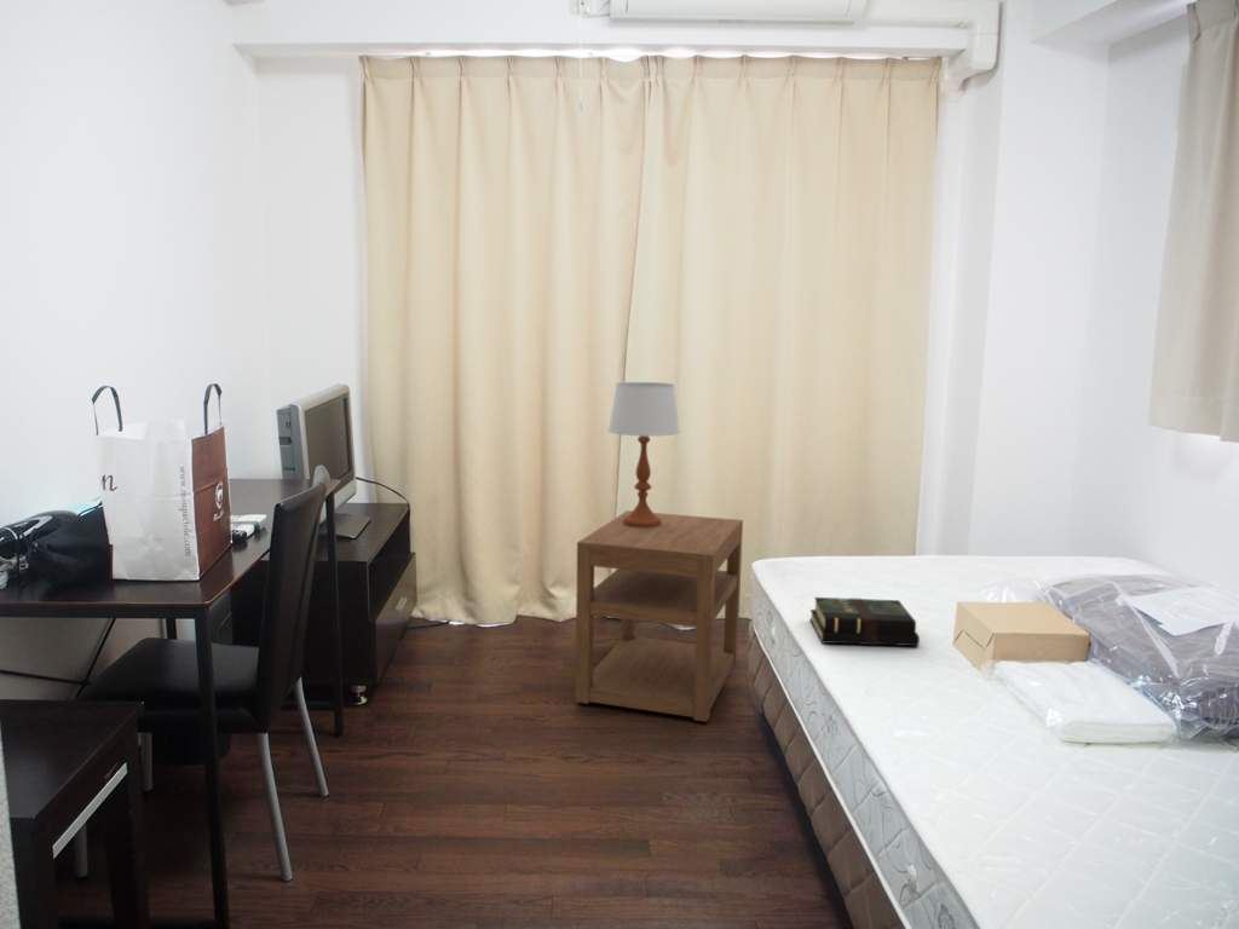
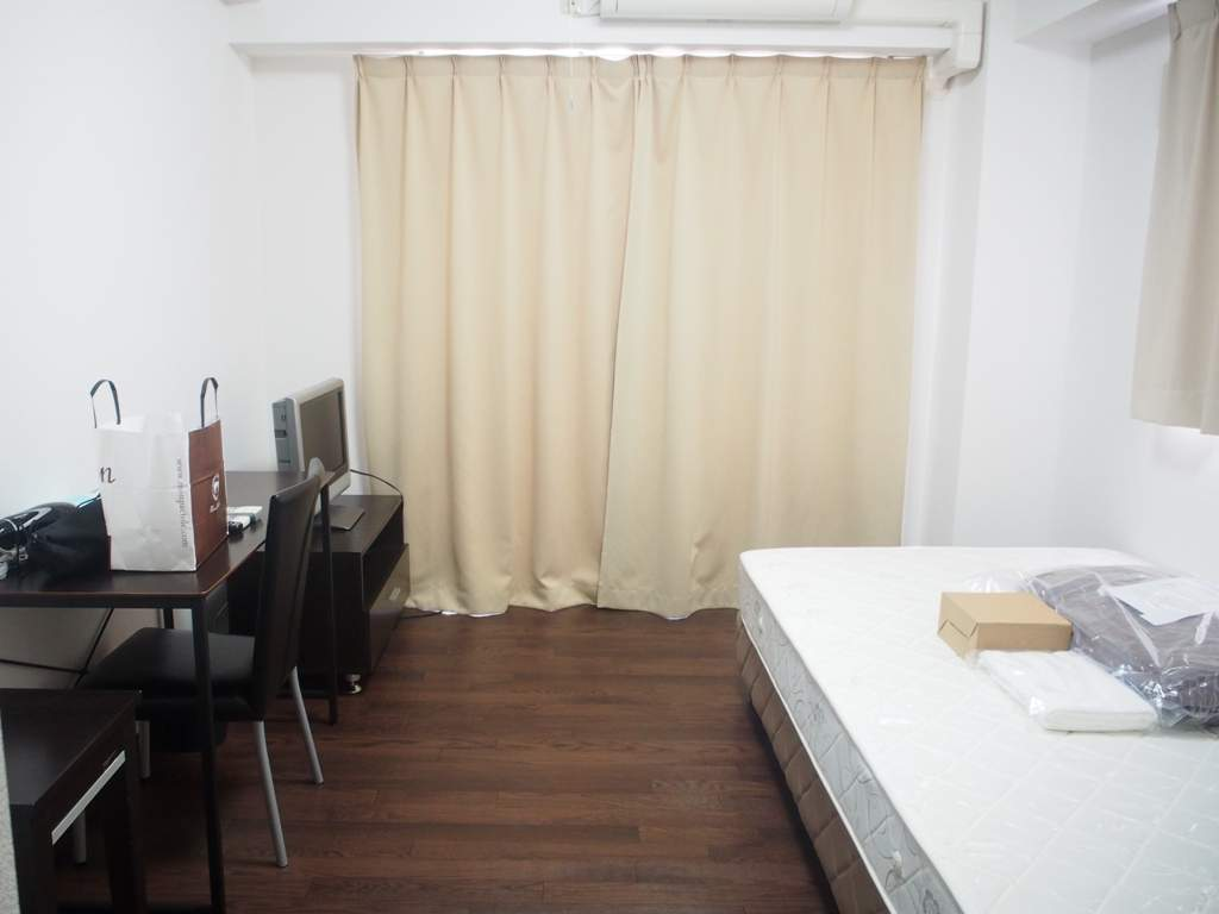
- table lamp [607,381,681,527]
- nightstand [575,509,744,723]
- book [808,596,921,647]
